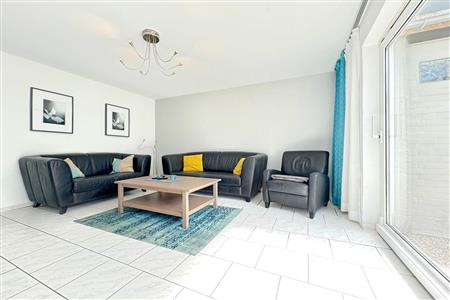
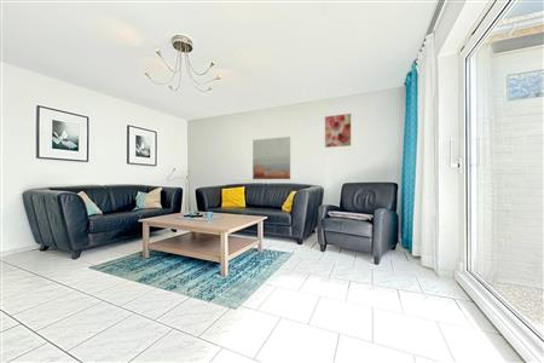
+ wall art [251,136,291,180]
+ wall art [324,113,352,149]
